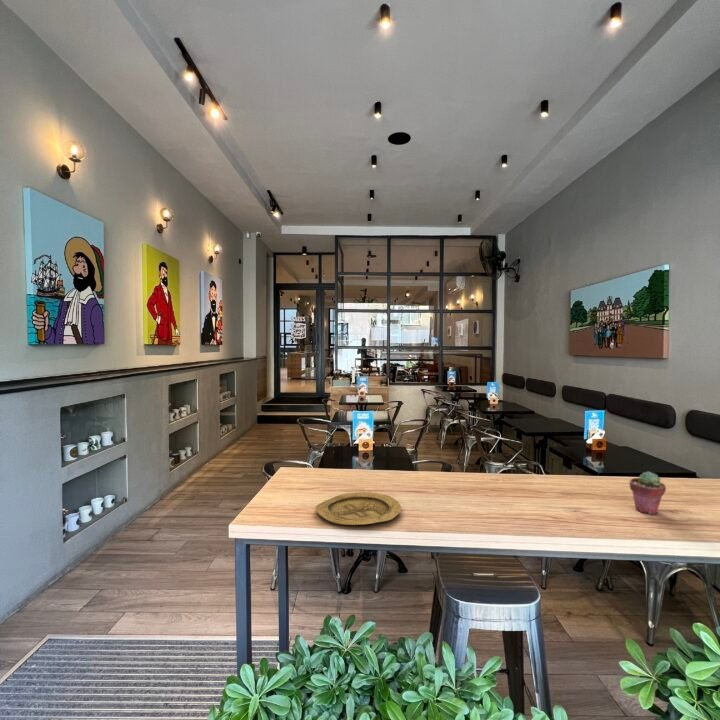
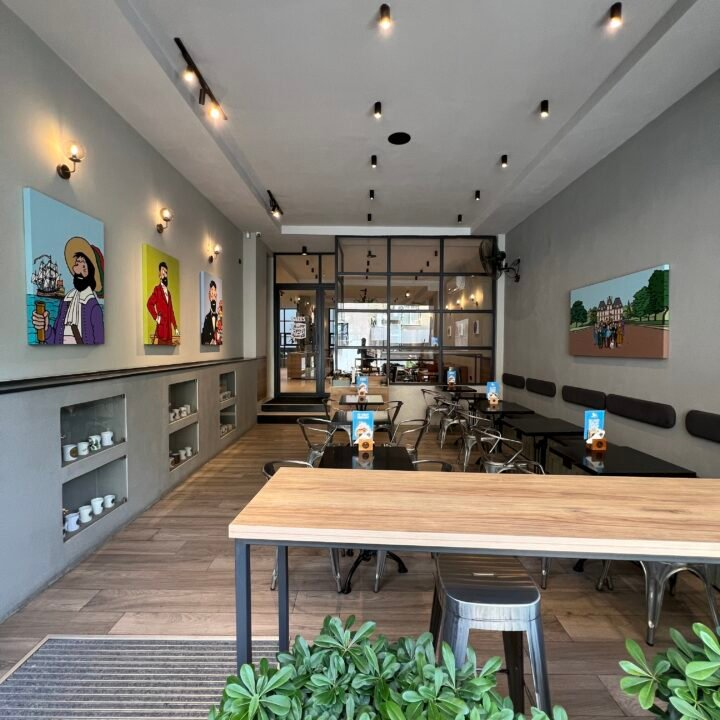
- potted succulent [629,471,667,516]
- plate [315,491,402,526]
